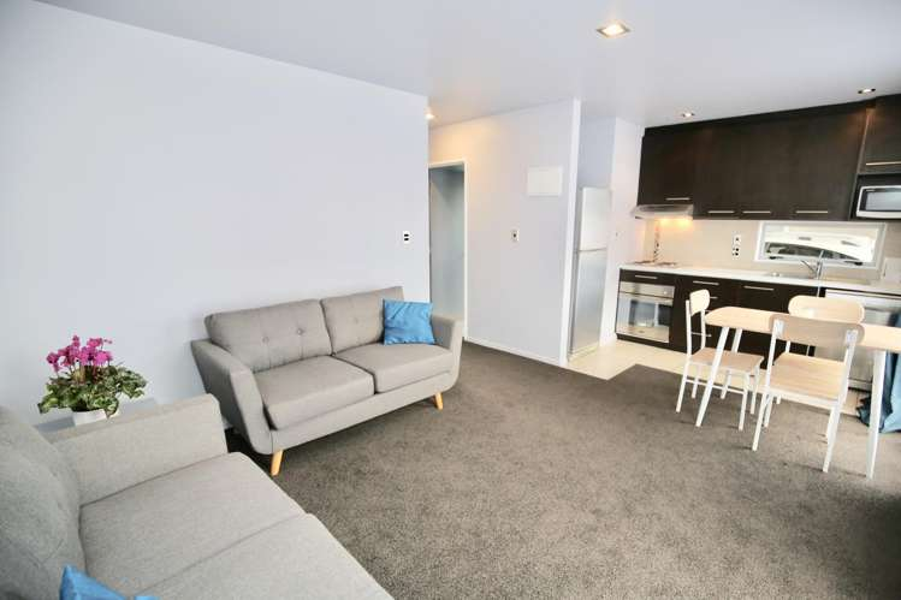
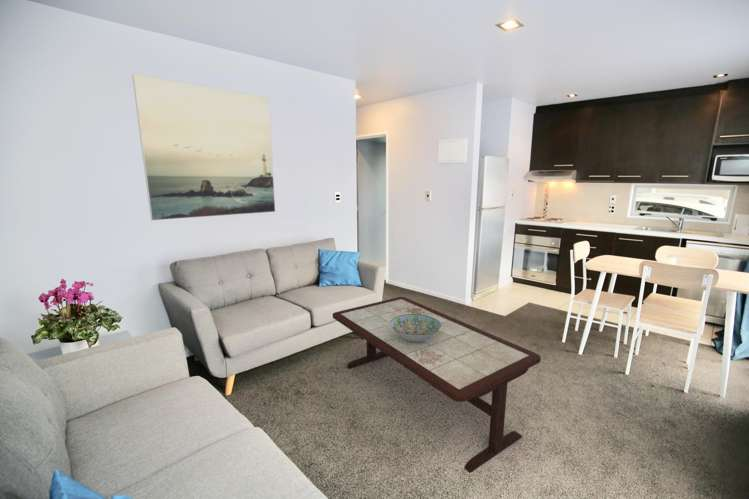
+ decorative bowl [390,314,441,341]
+ coffee table [332,296,542,474]
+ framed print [131,73,276,222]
